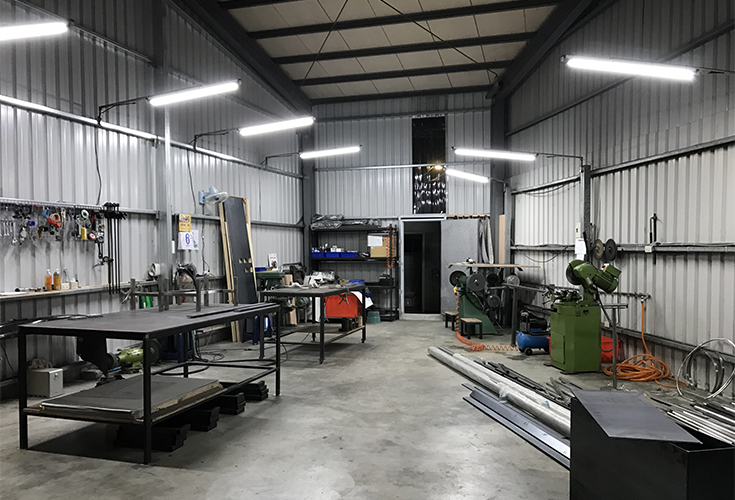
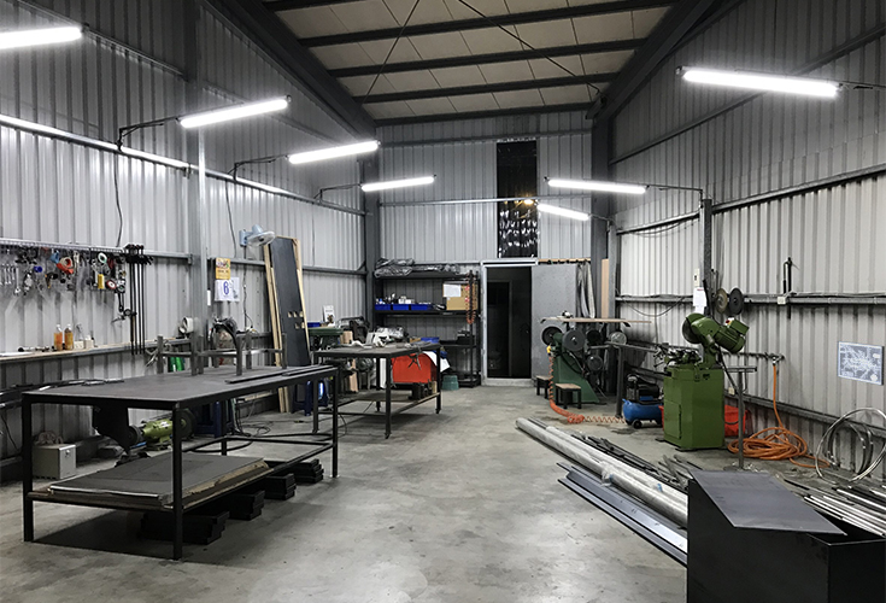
+ wall art [835,340,886,387]
